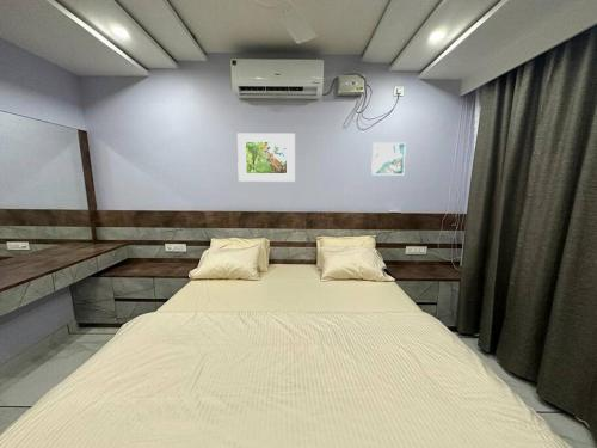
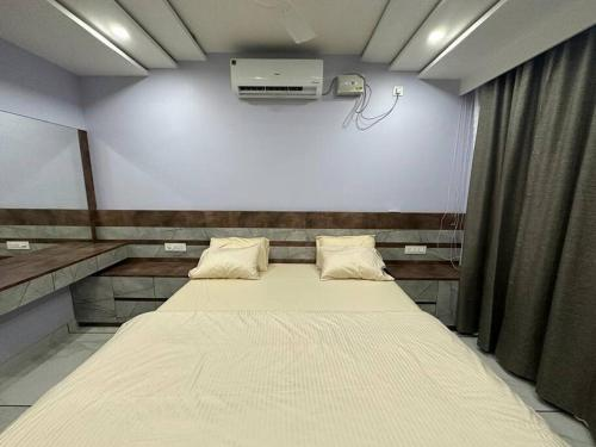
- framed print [370,141,407,176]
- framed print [236,133,296,183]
